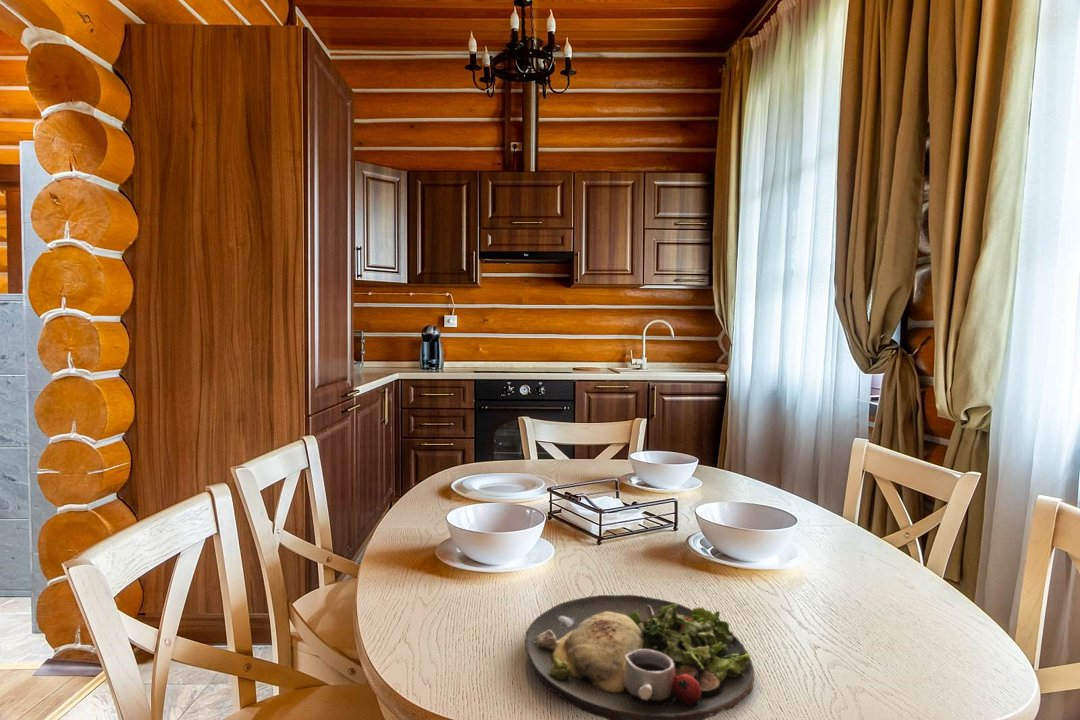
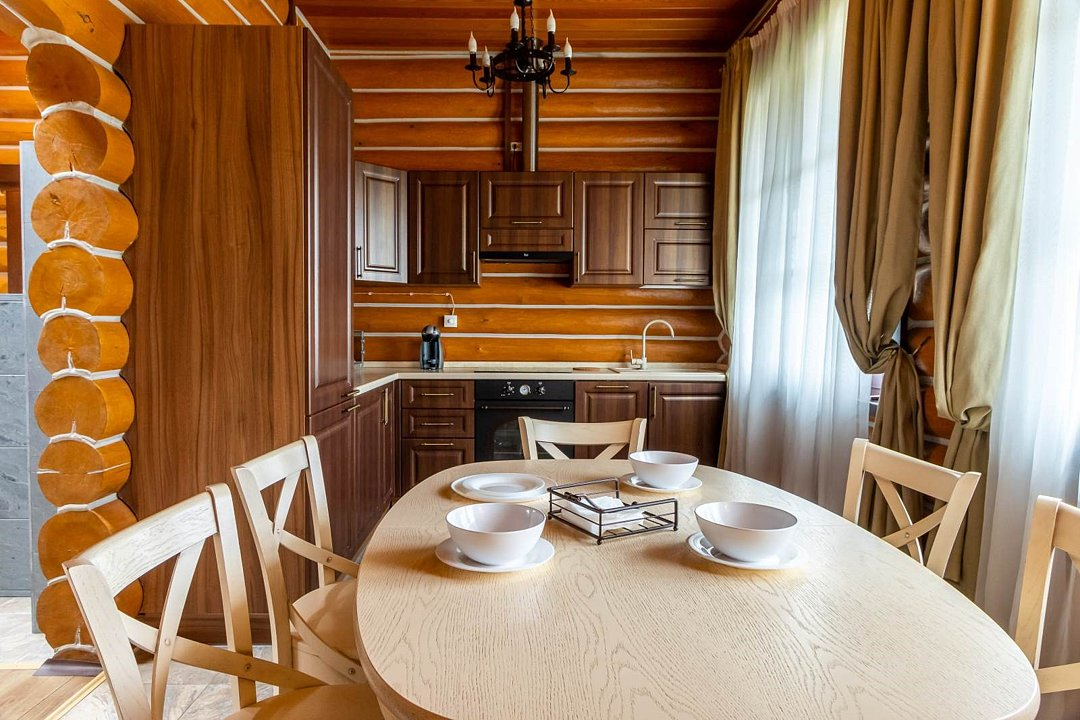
- dinner plate [524,594,755,720]
